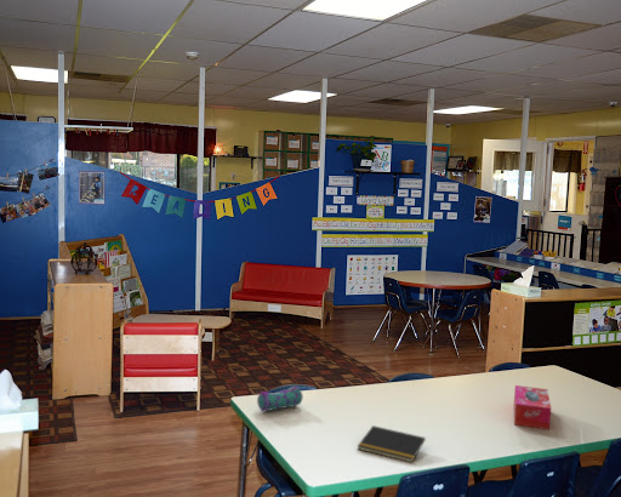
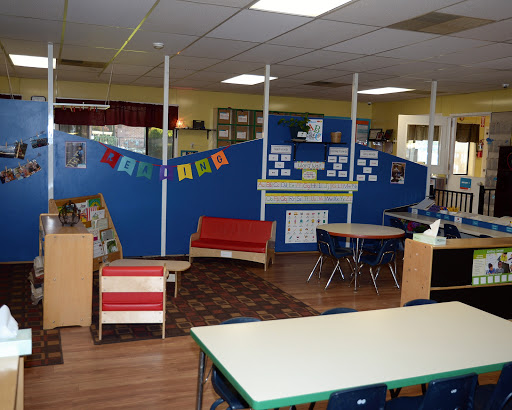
- tissue box [513,384,552,430]
- notepad [357,424,427,464]
- pencil case [256,385,304,412]
